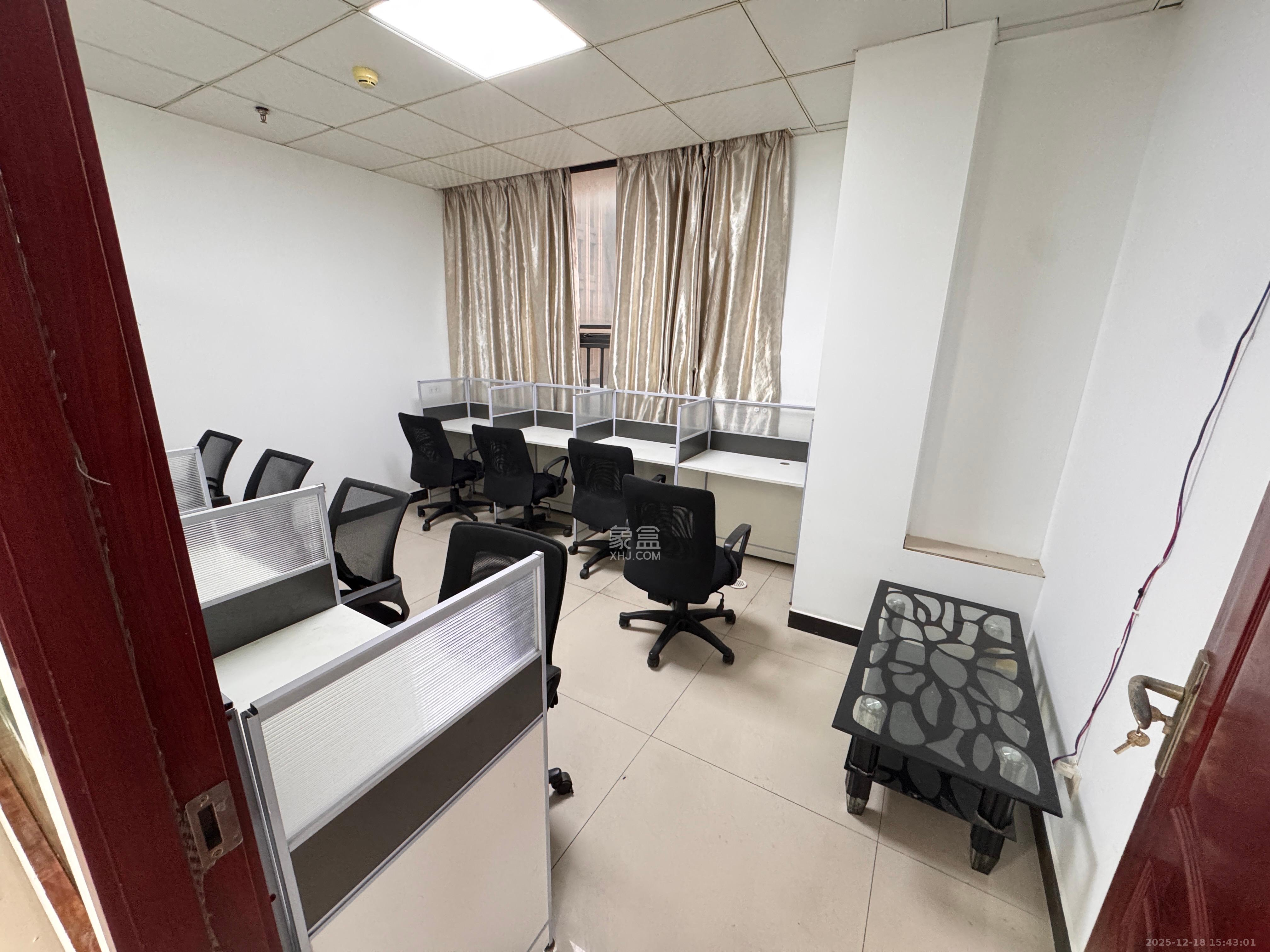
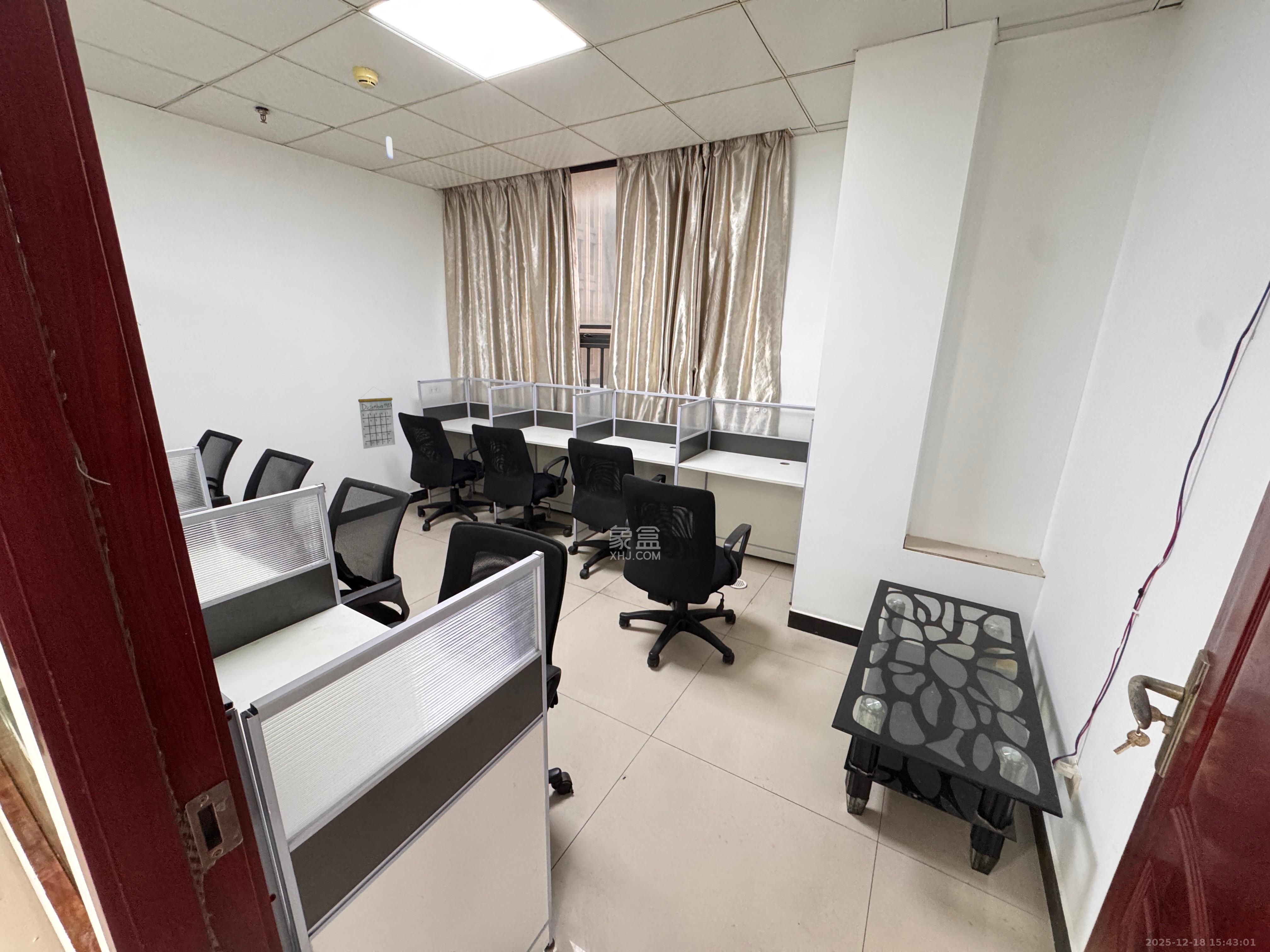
+ calendar [358,386,396,449]
+ wheel [385,136,393,160]
